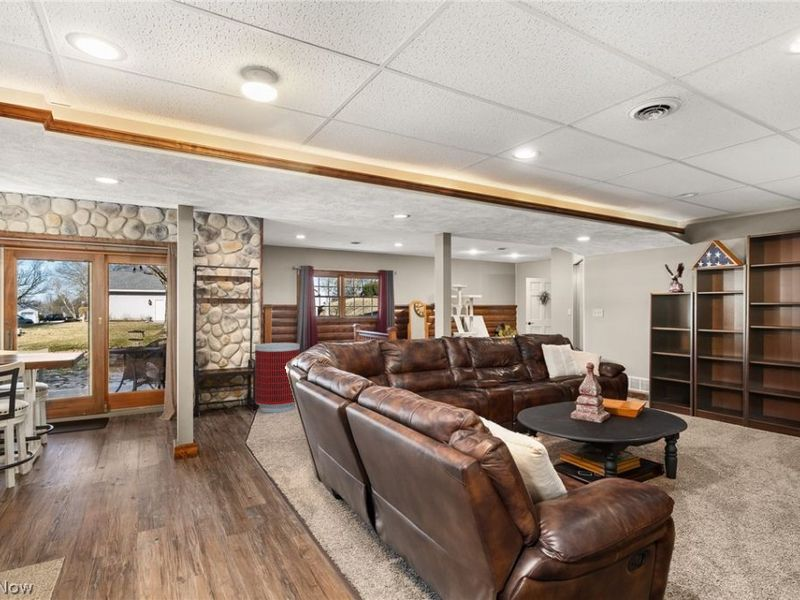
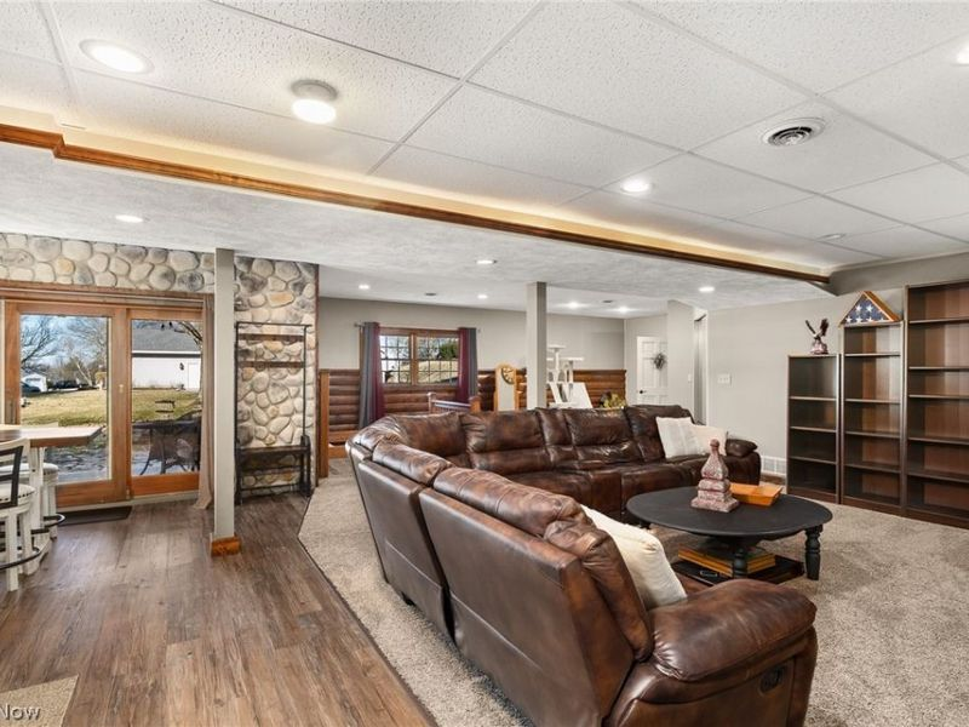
- trash can [254,342,301,414]
